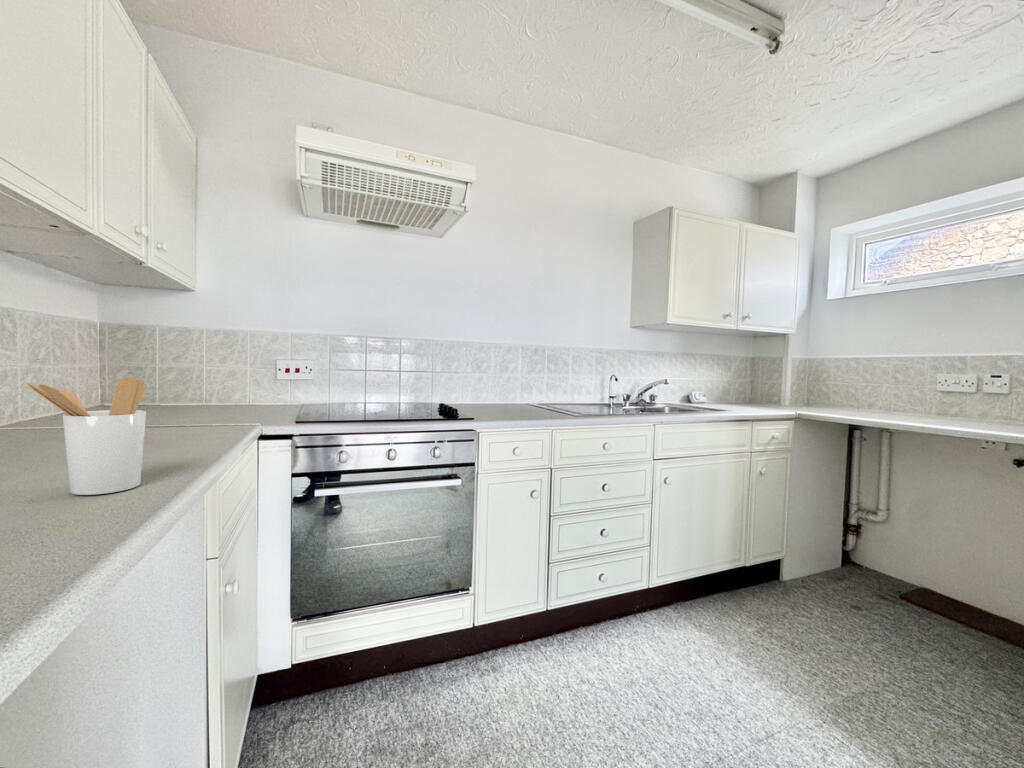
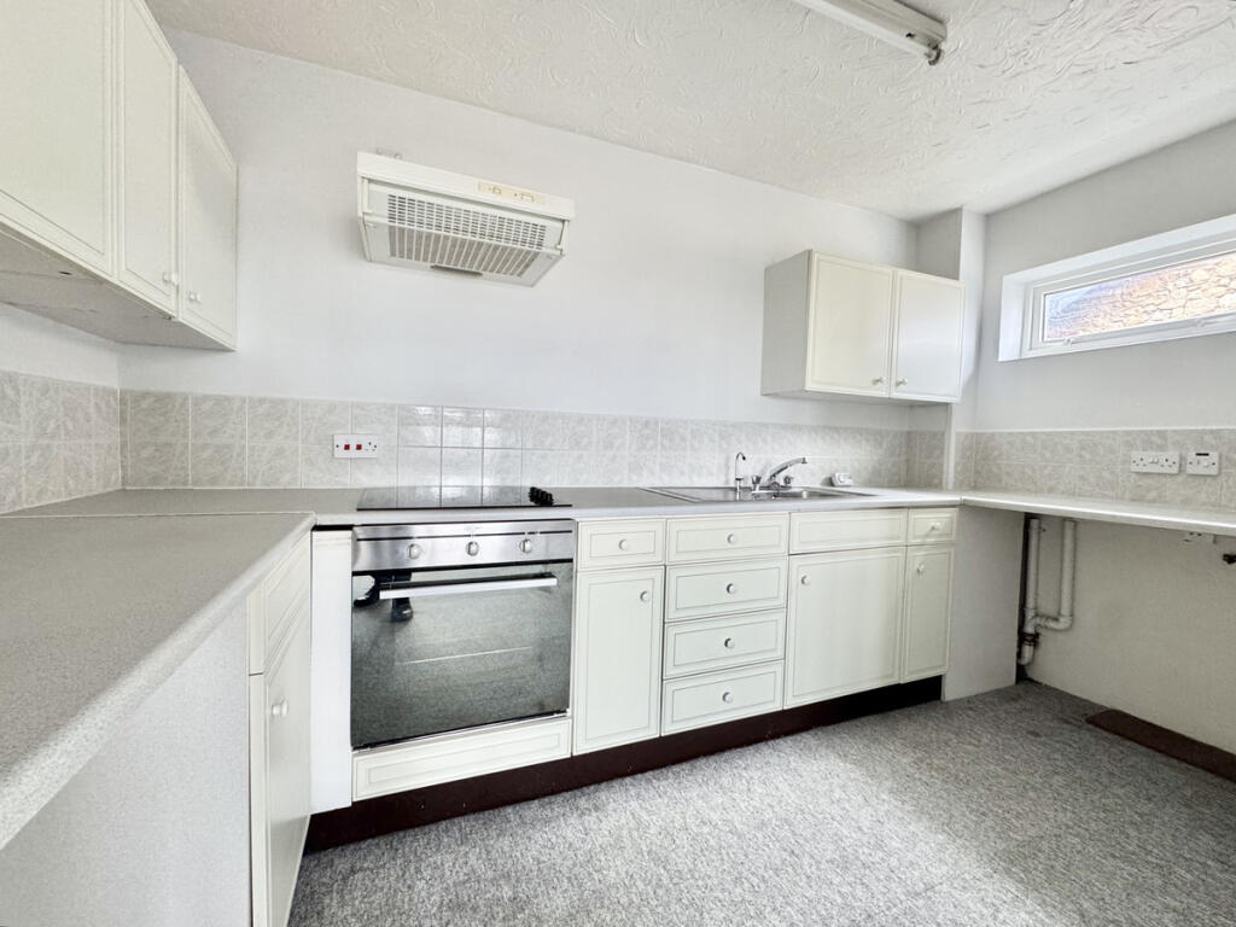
- utensil holder [23,376,147,496]
